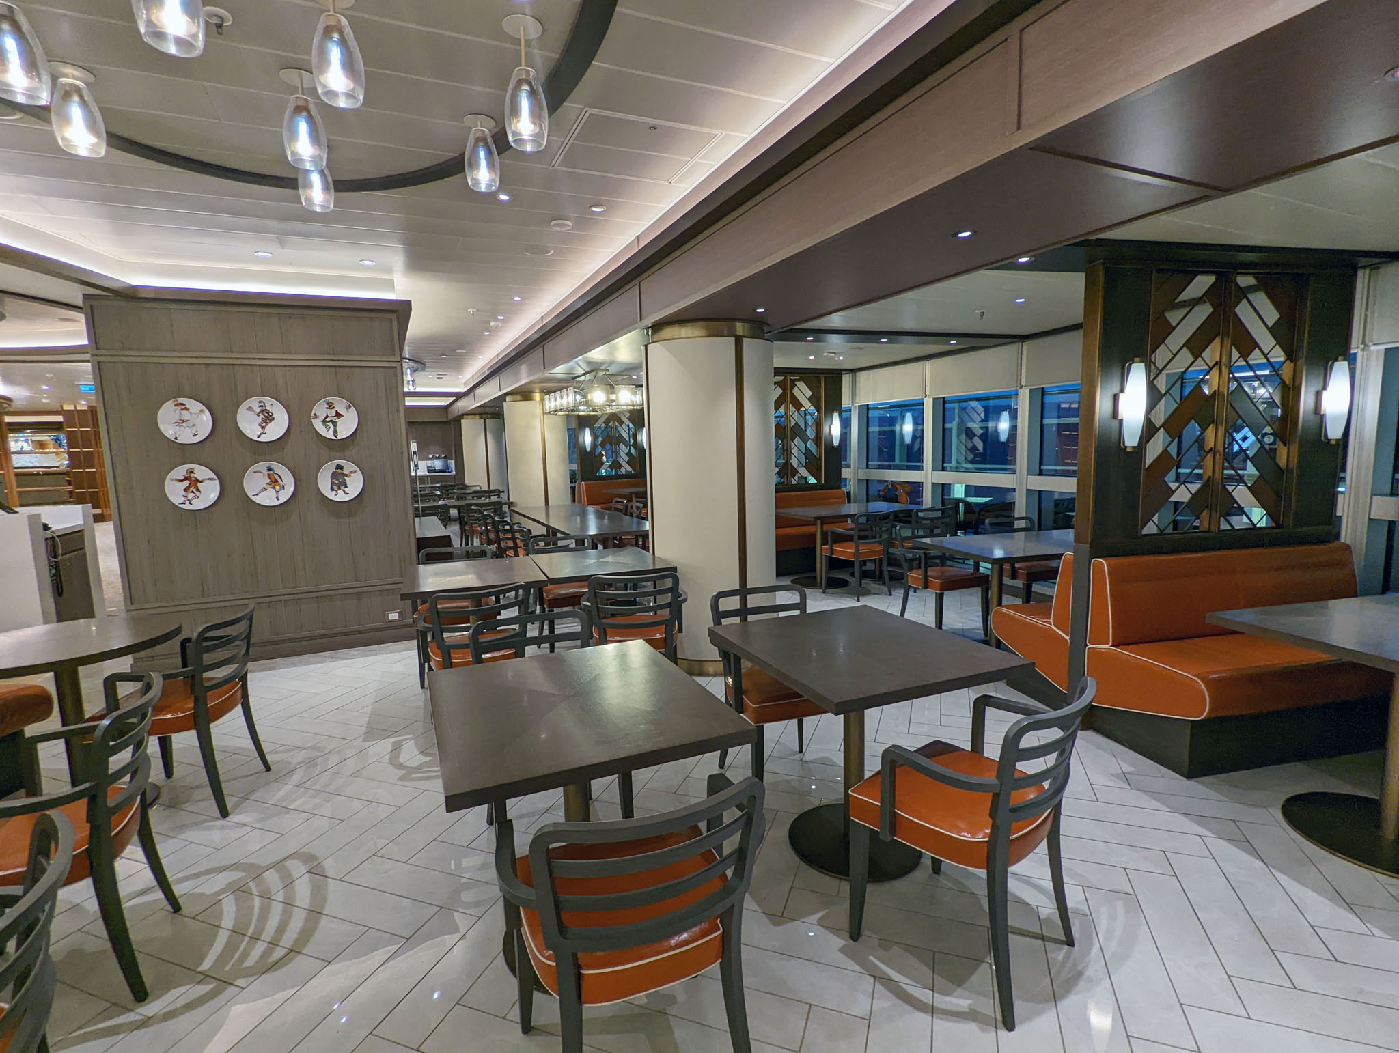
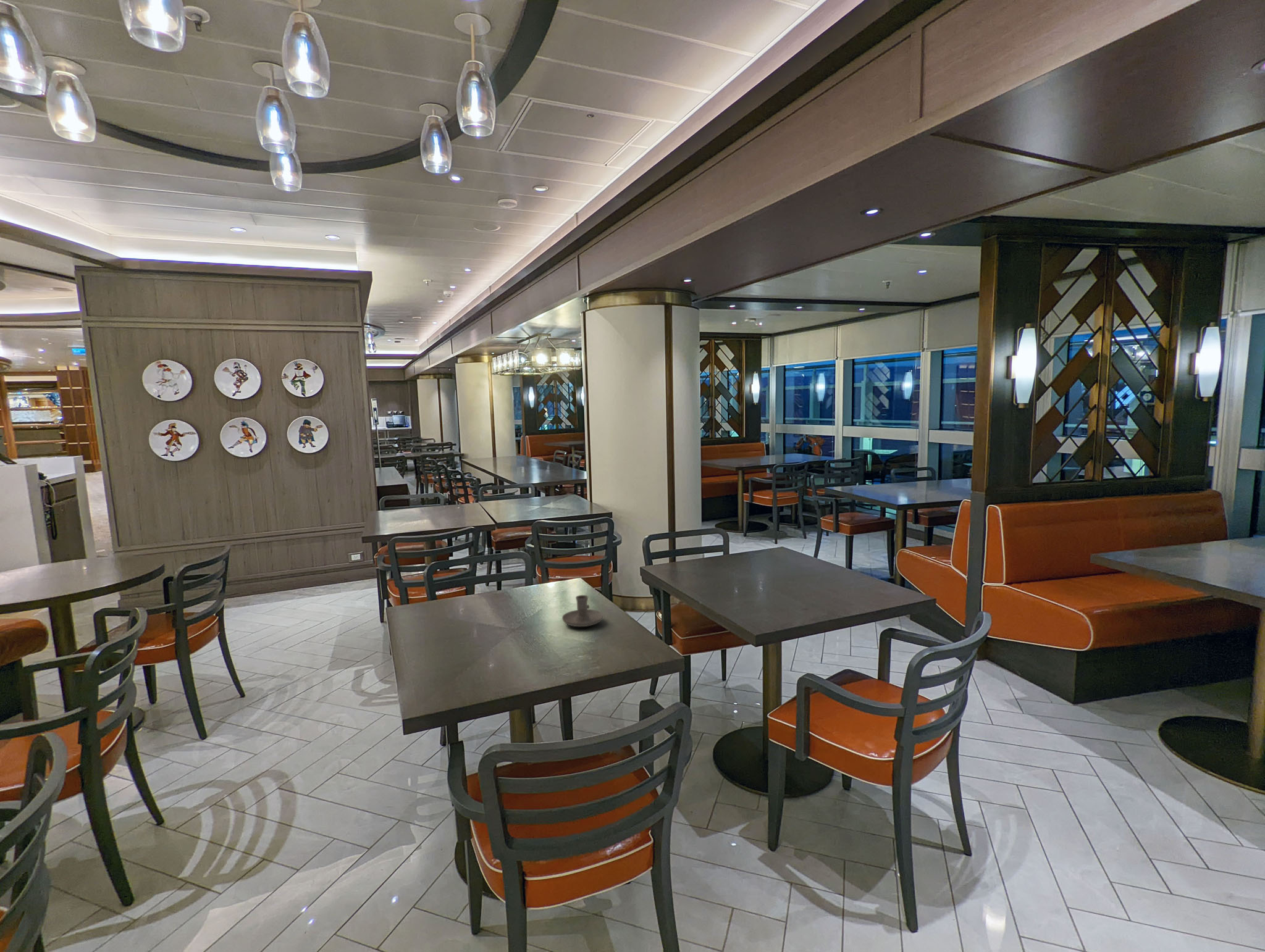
+ candle holder [561,595,604,627]
